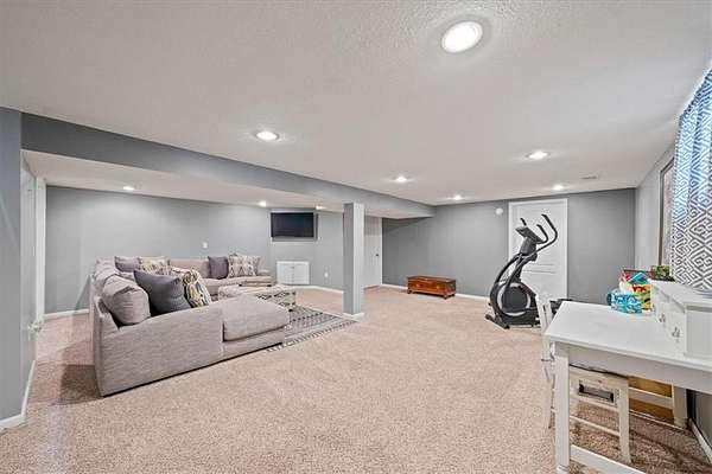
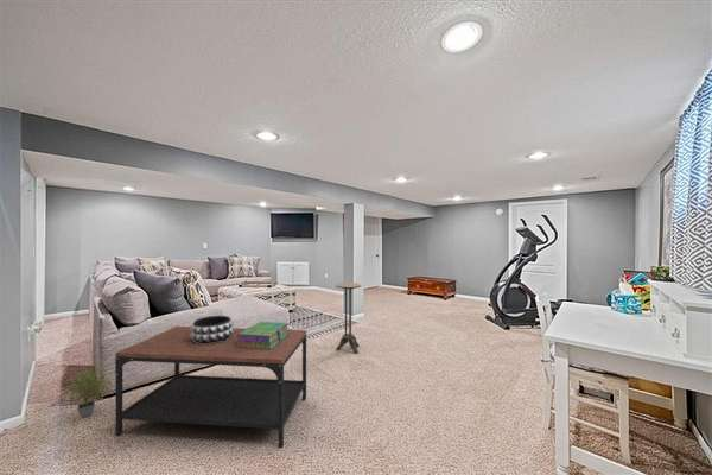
+ stack of books [236,321,291,349]
+ side table [335,281,362,355]
+ potted plant [65,365,113,419]
+ coffee table [114,325,307,449]
+ decorative bowl [190,315,234,344]
